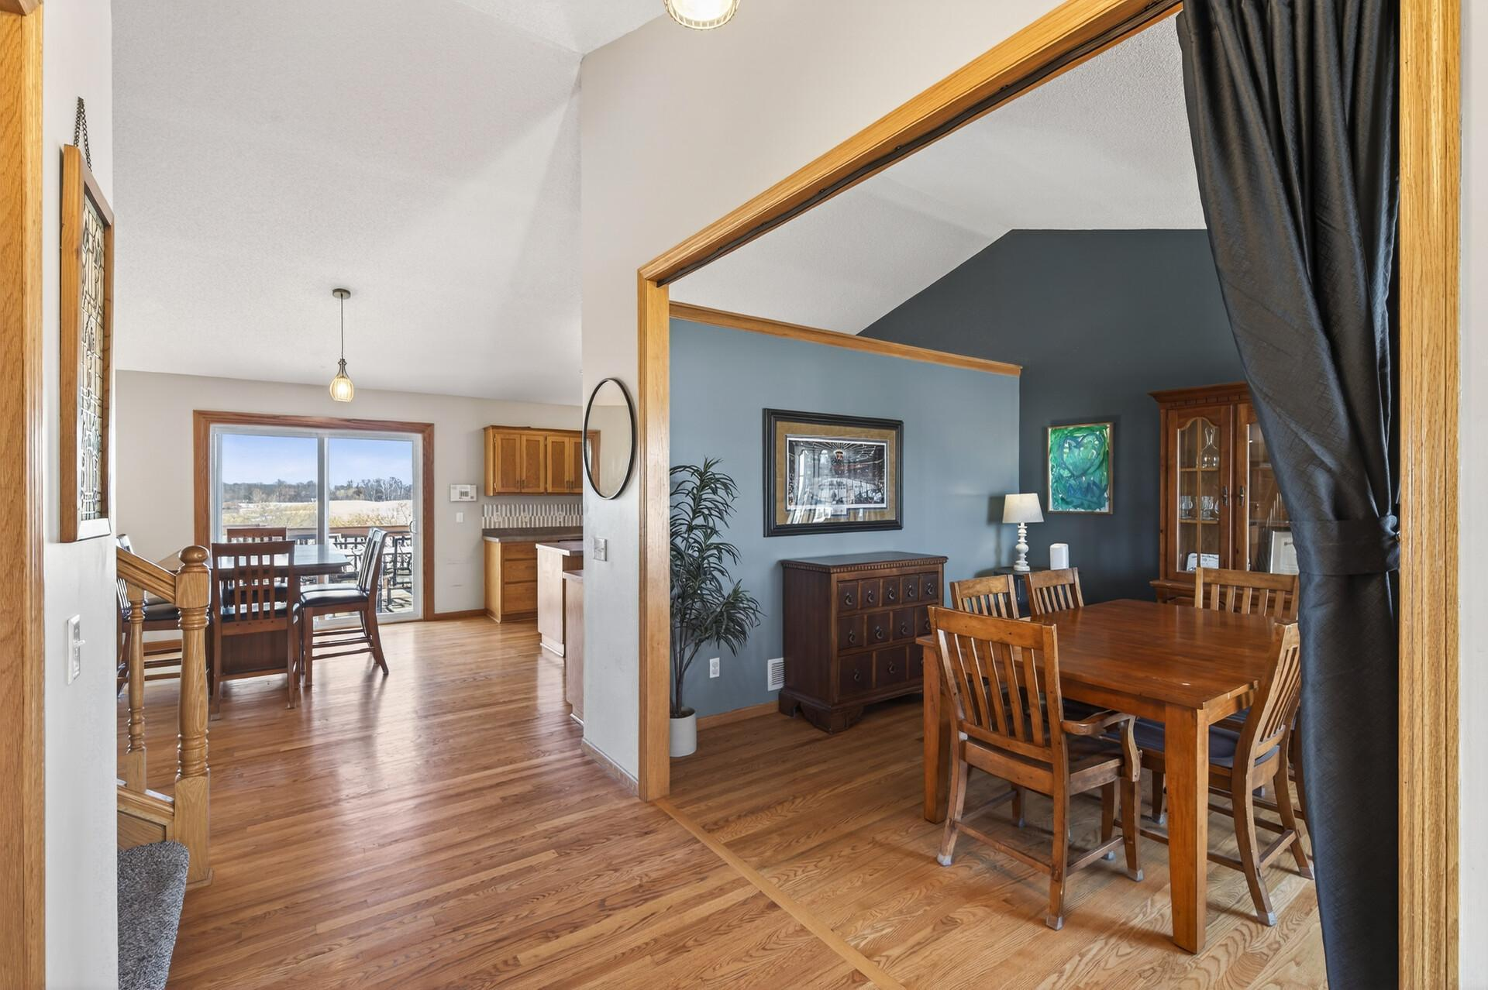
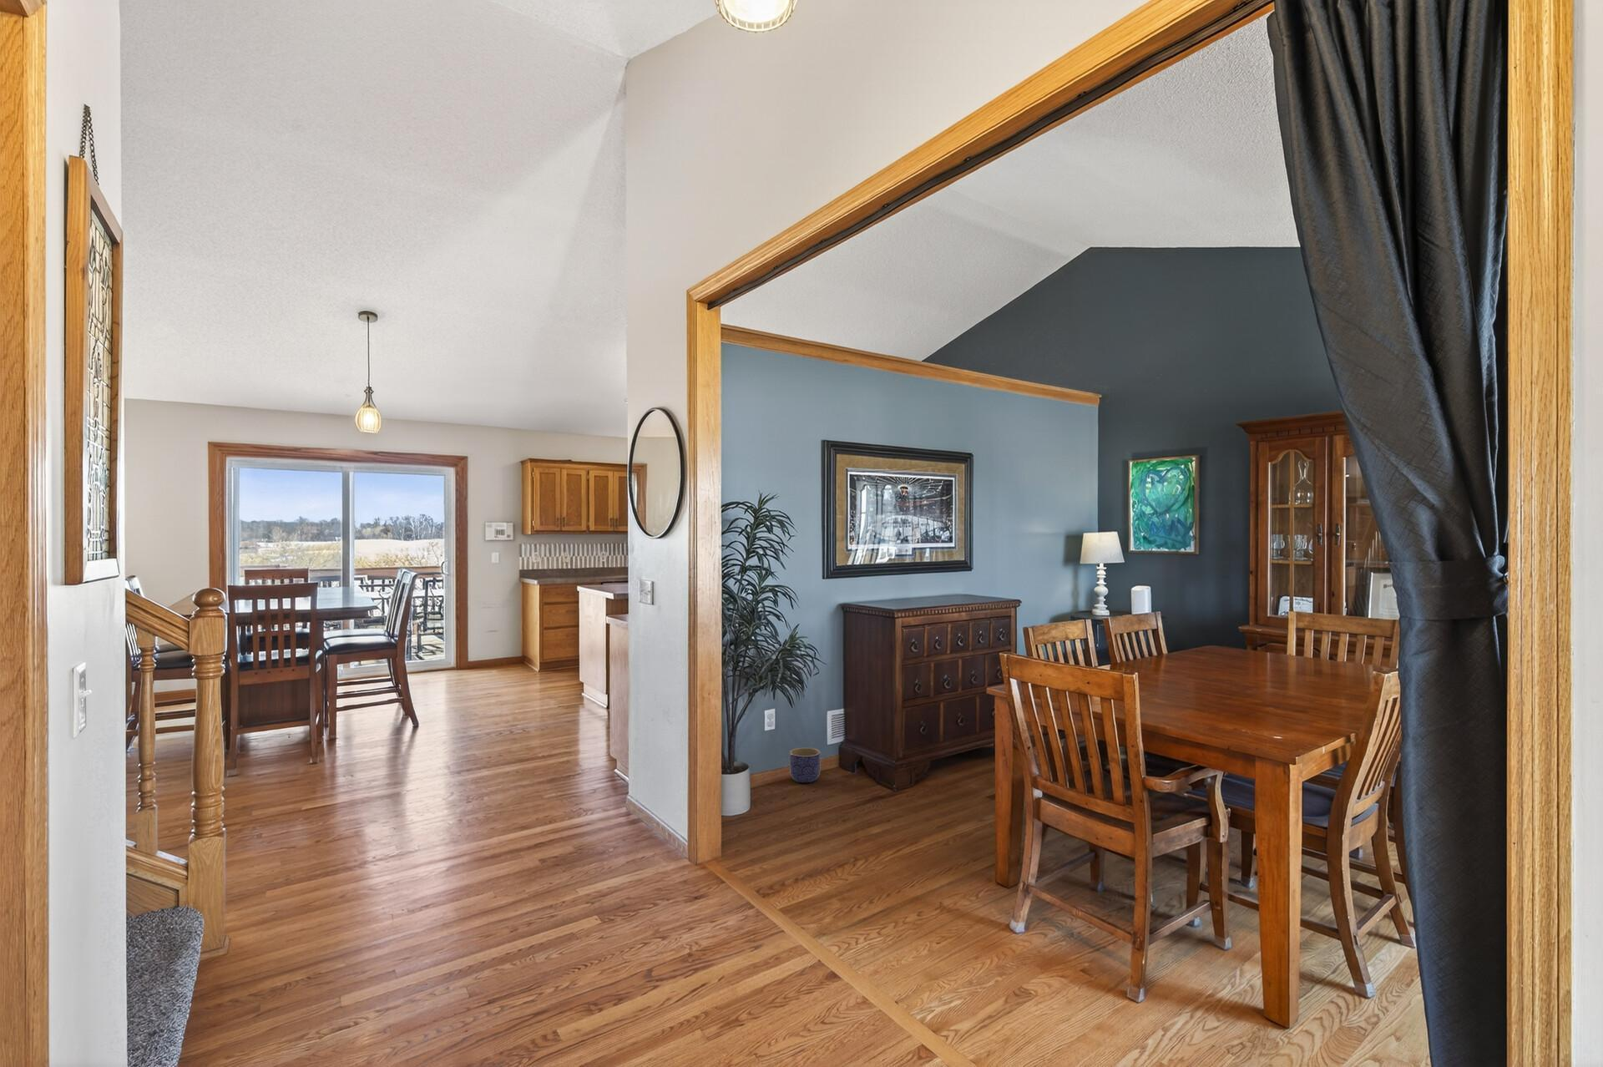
+ planter [788,747,822,784]
